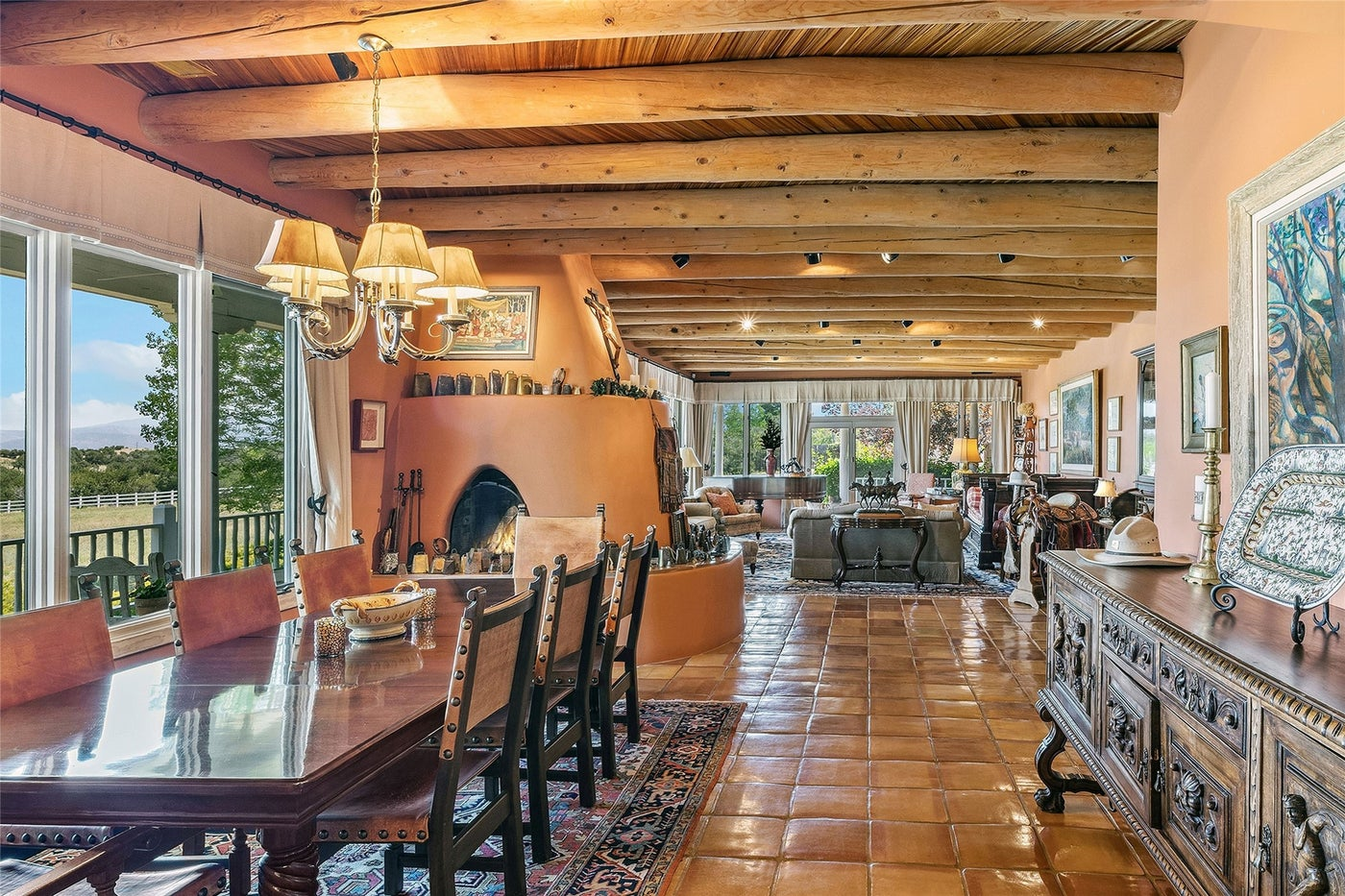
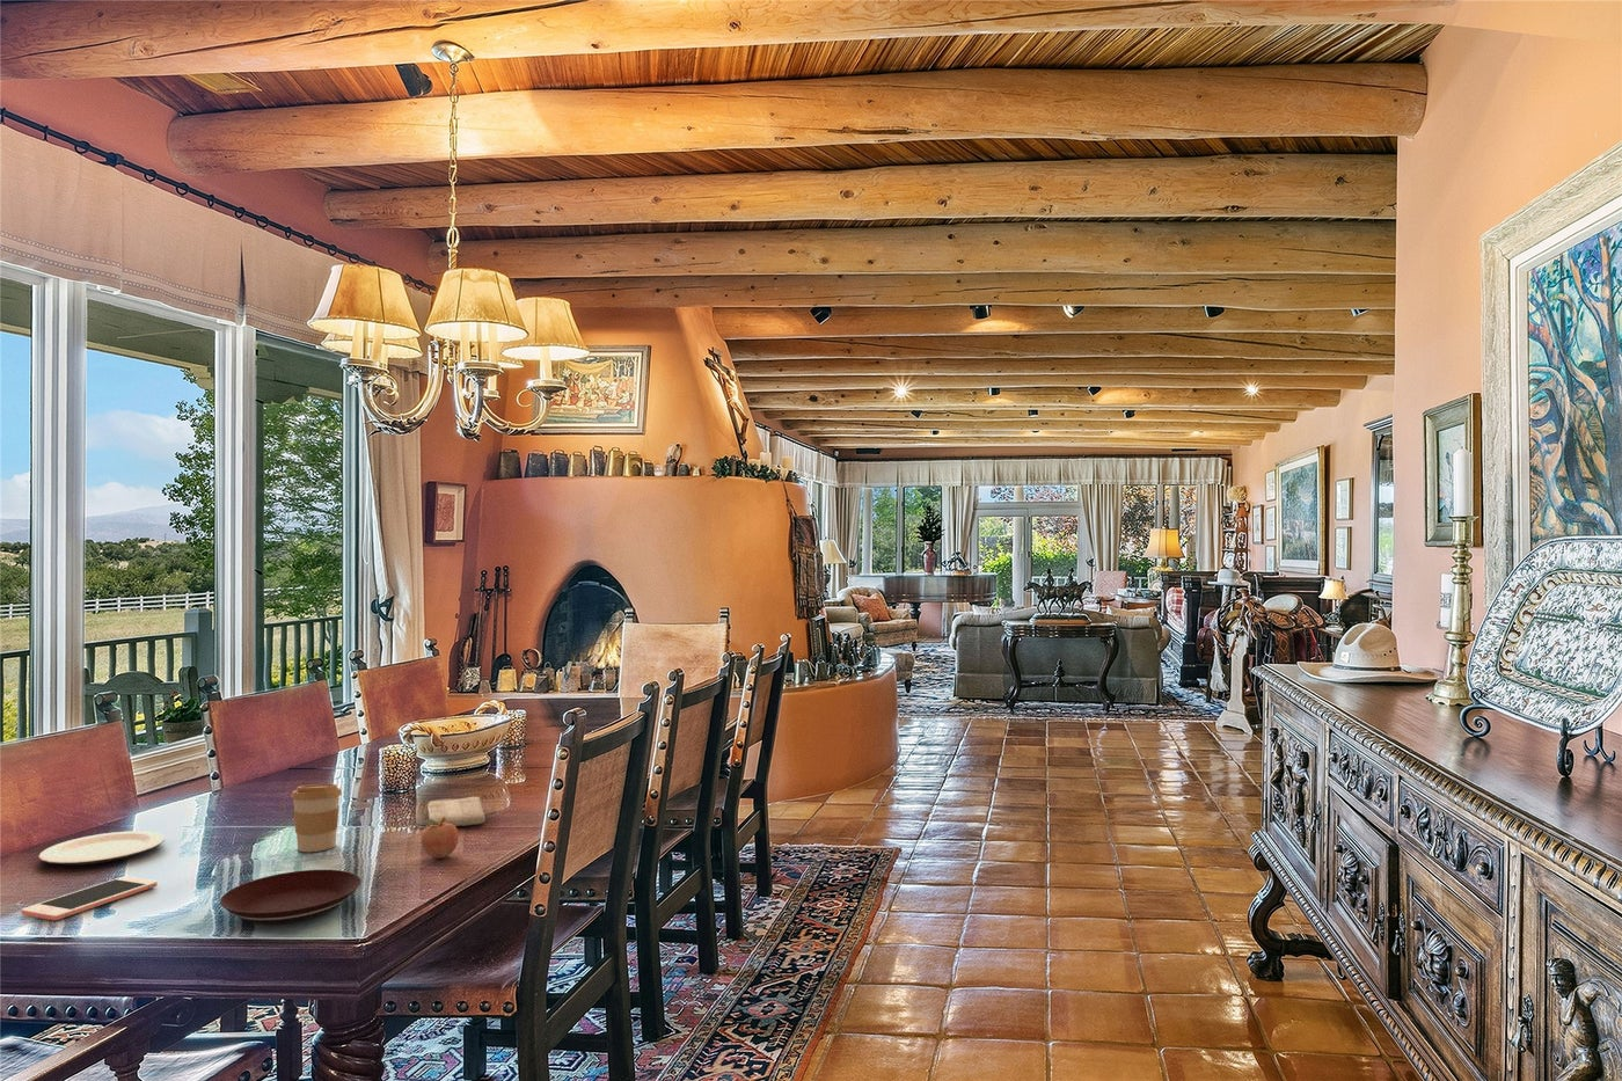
+ plate [37,830,165,865]
+ washcloth [427,796,487,828]
+ plate [219,869,363,924]
+ cell phone [21,875,159,921]
+ coffee cup [291,783,342,853]
+ fruit [421,817,459,860]
